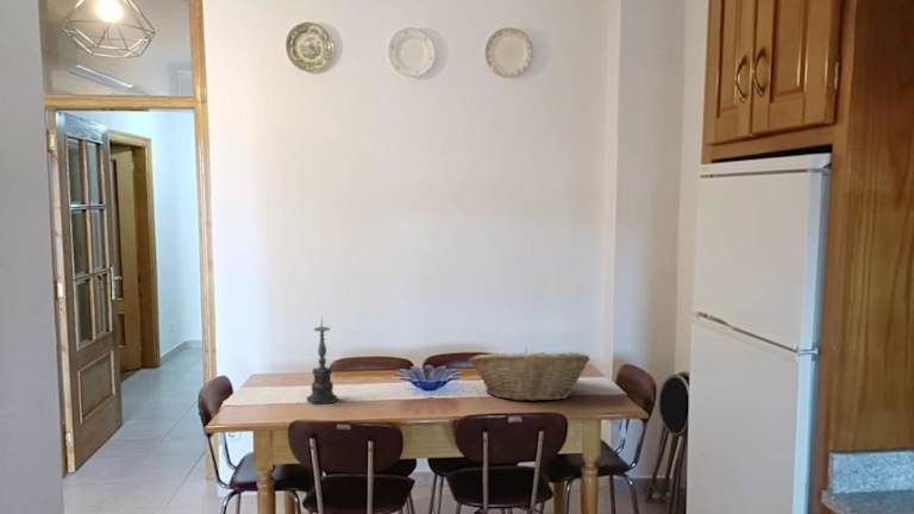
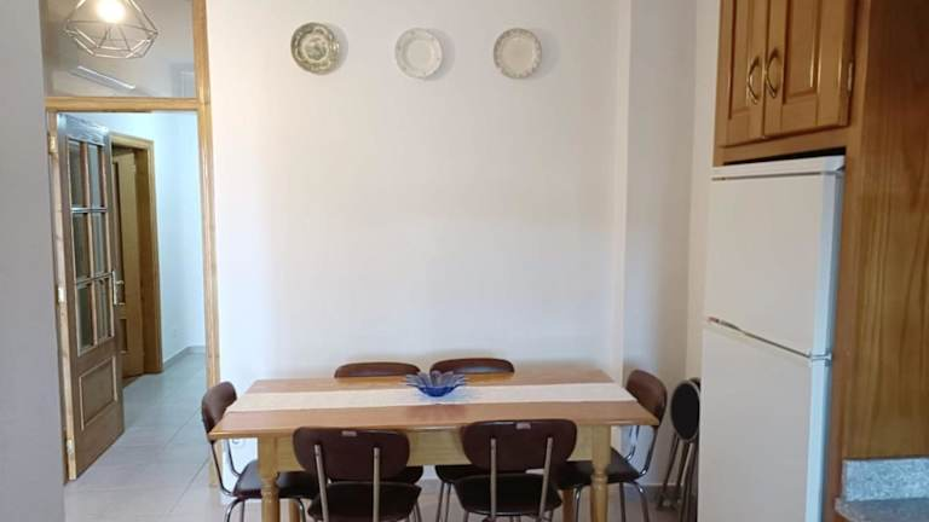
- candle holder [306,315,339,406]
- fruit basket [469,346,591,402]
